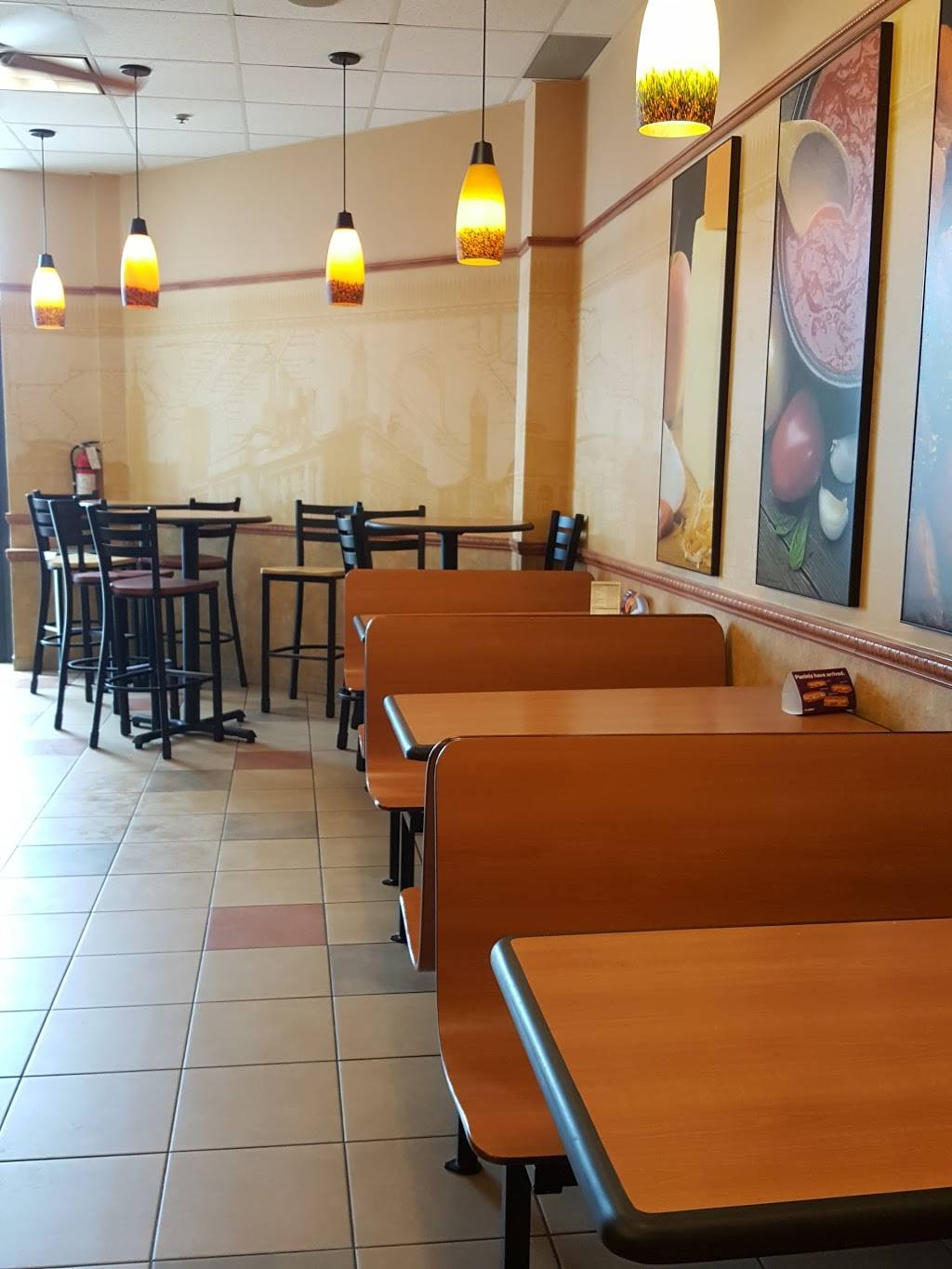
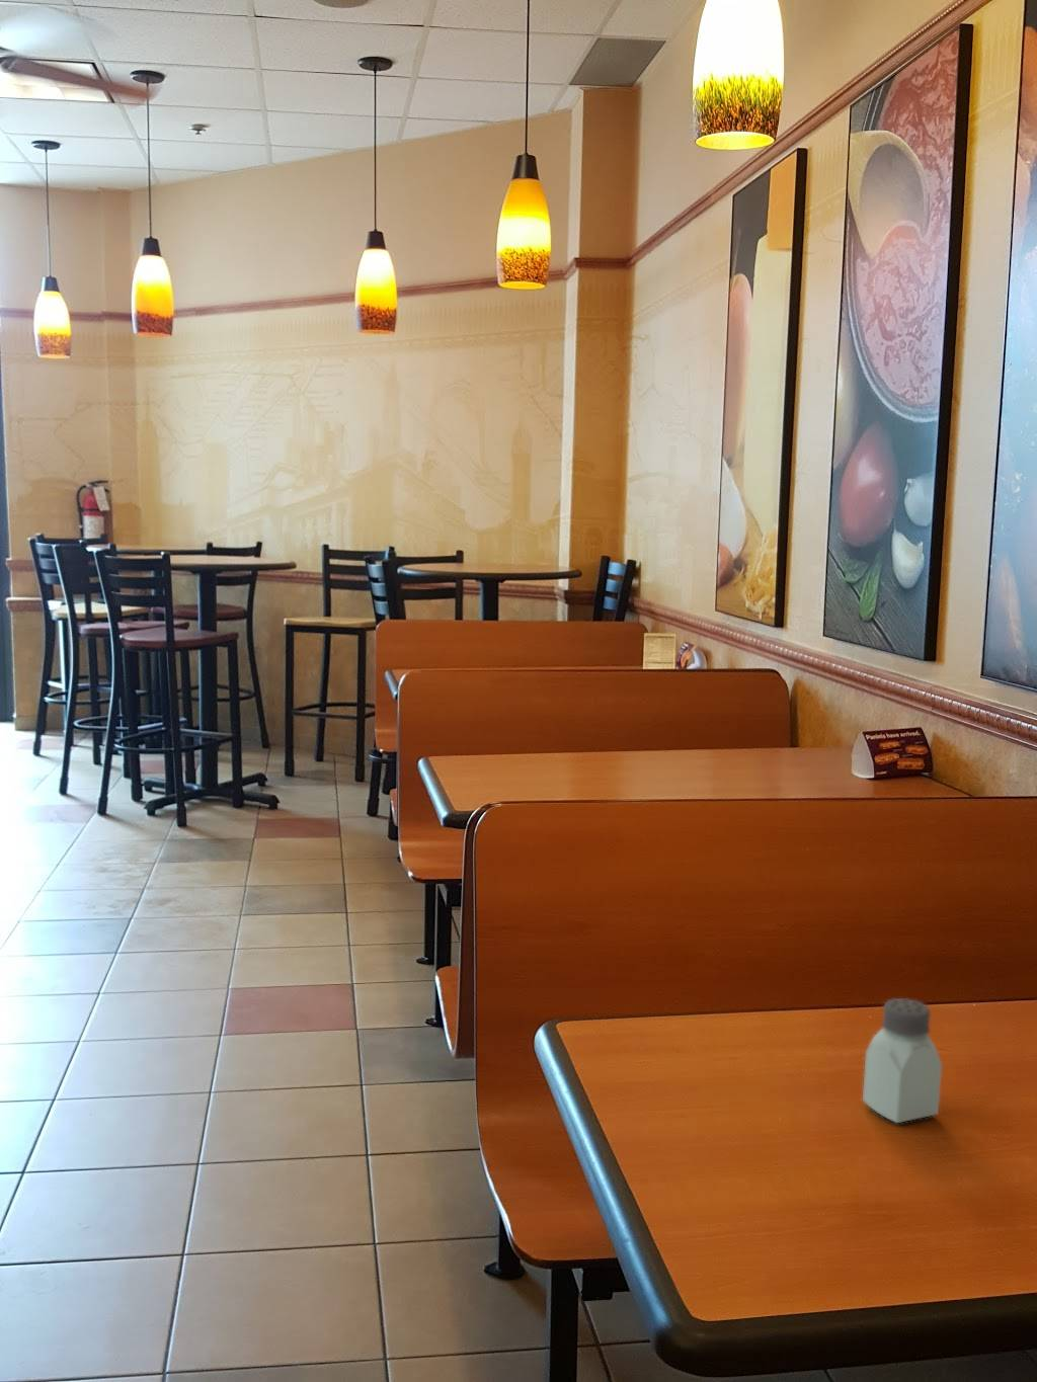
+ saltshaker [862,998,943,1124]
